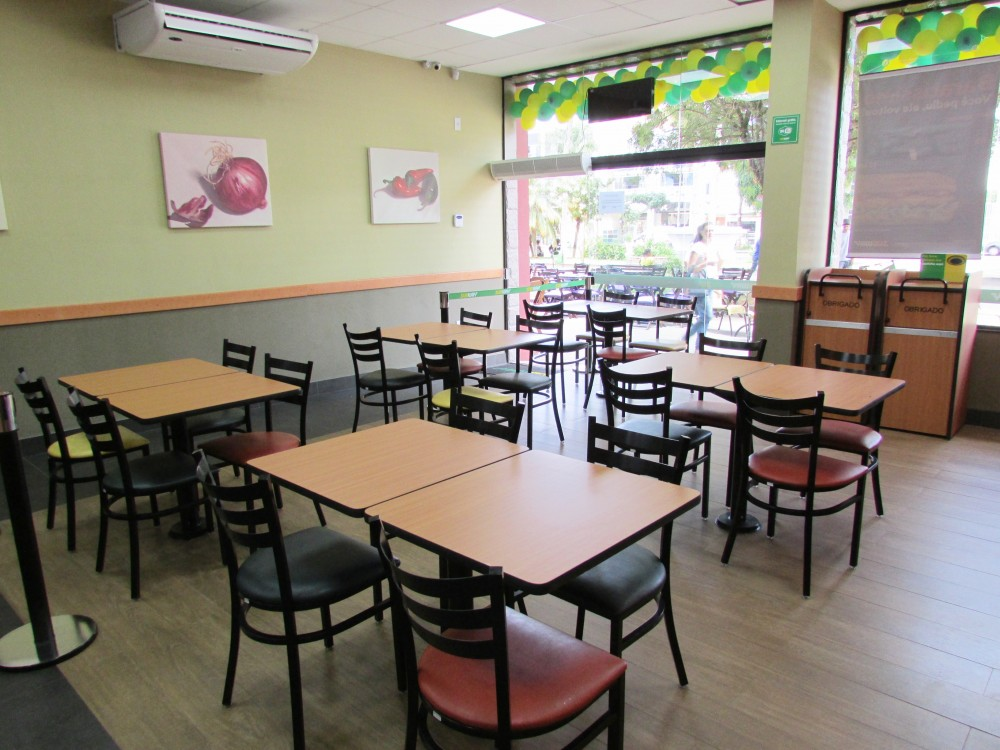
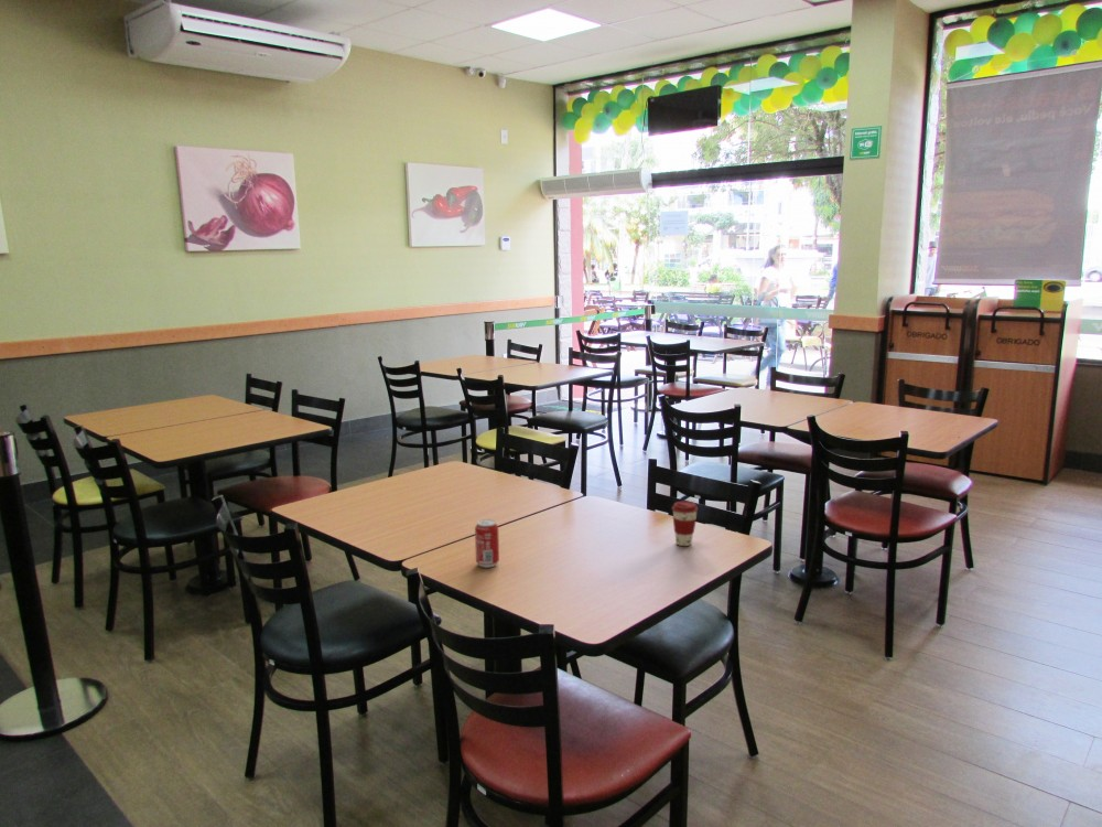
+ beverage can [474,518,500,569]
+ coffee cup [671,501,699,547]
